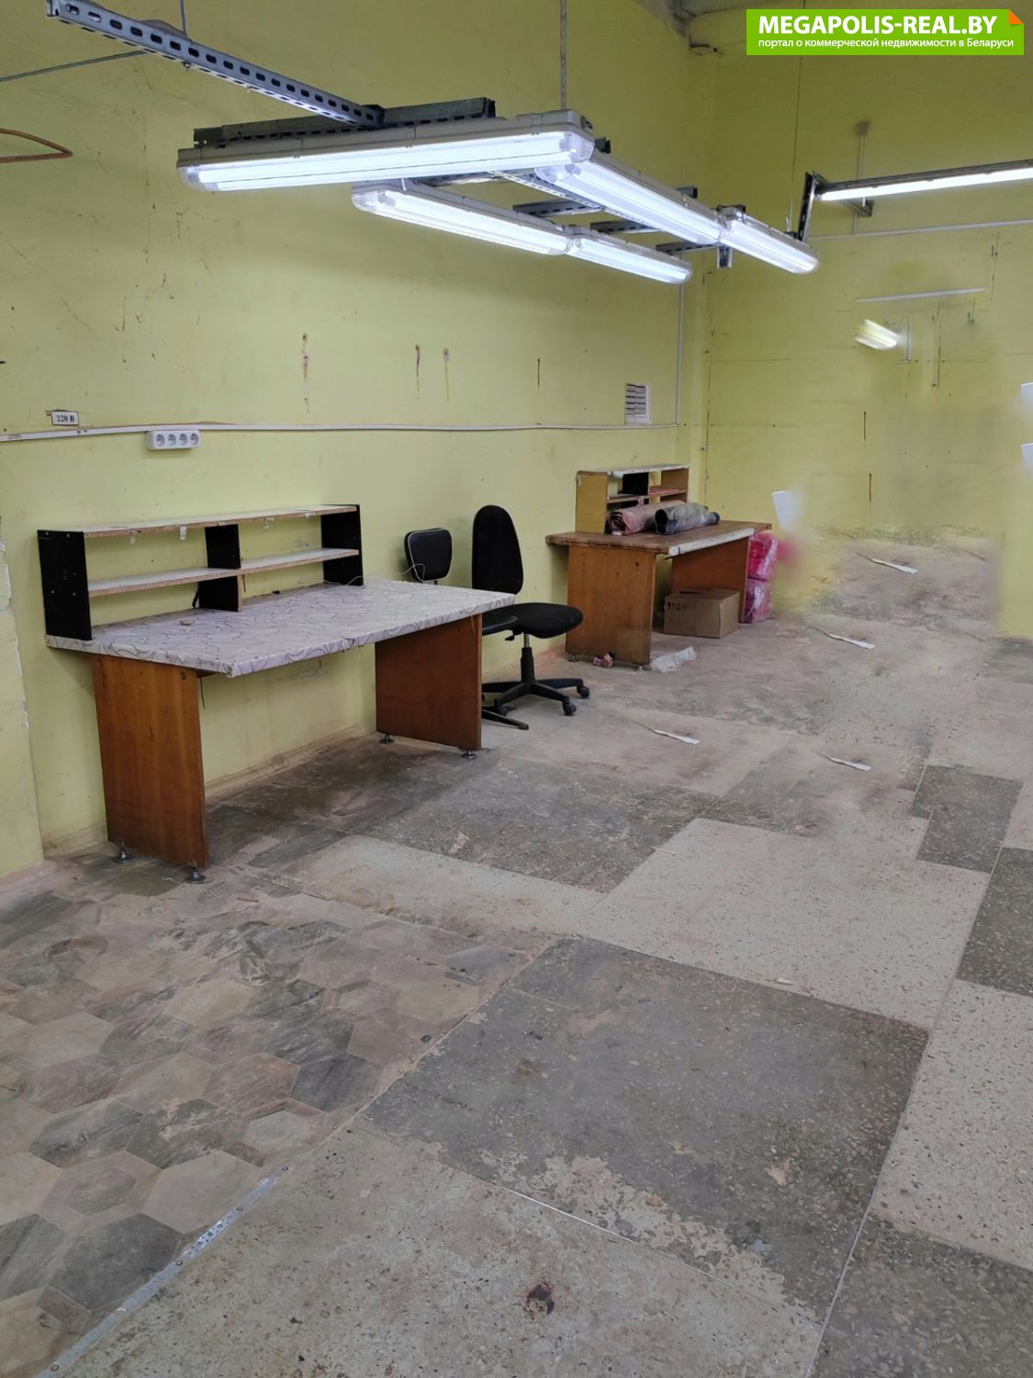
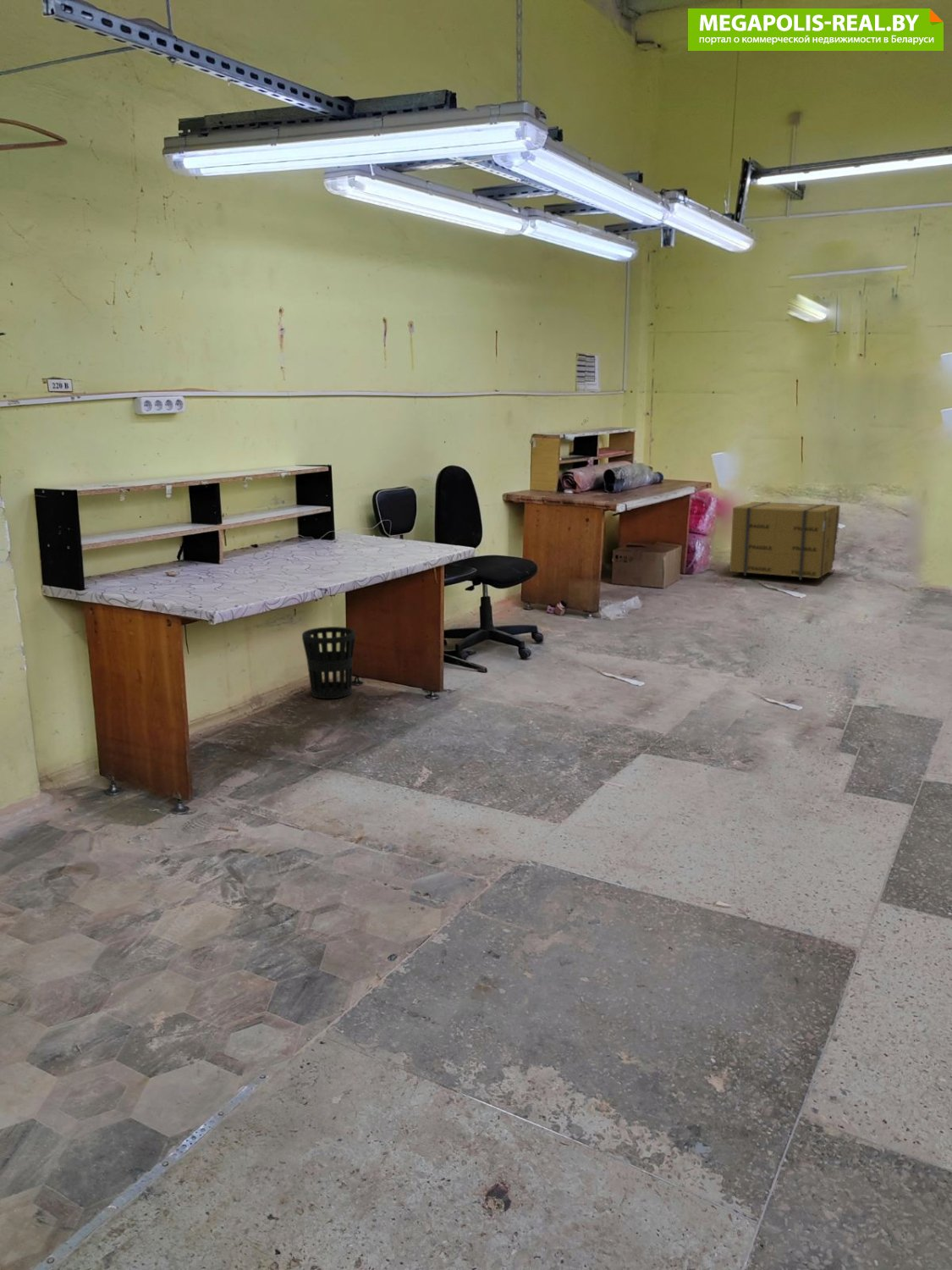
+ cardboard box [729,501,841,583]
+ wastebasket [301,626,356,699]
